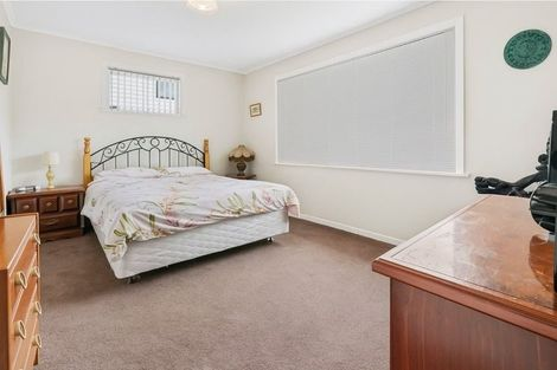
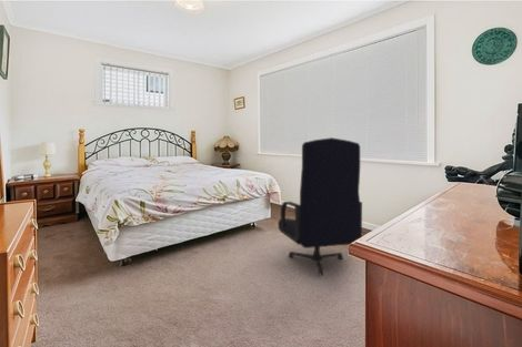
+ office chair [277,136,363,277]
